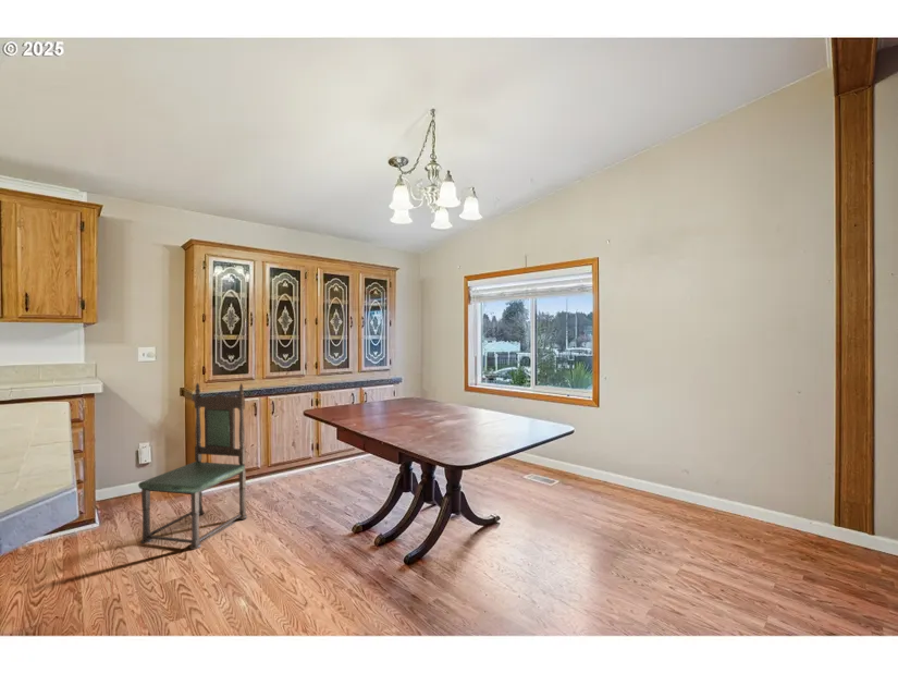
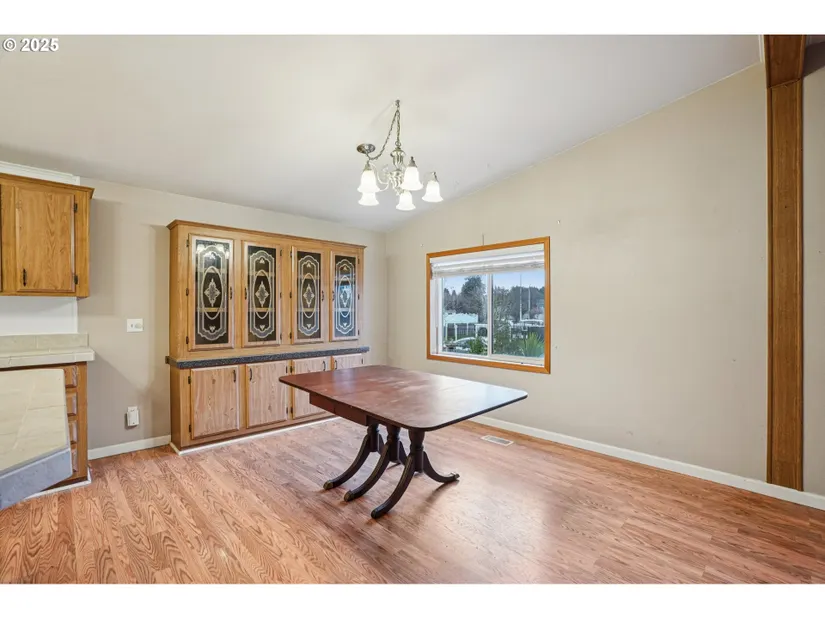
- dining chair [137,381,248,551]
